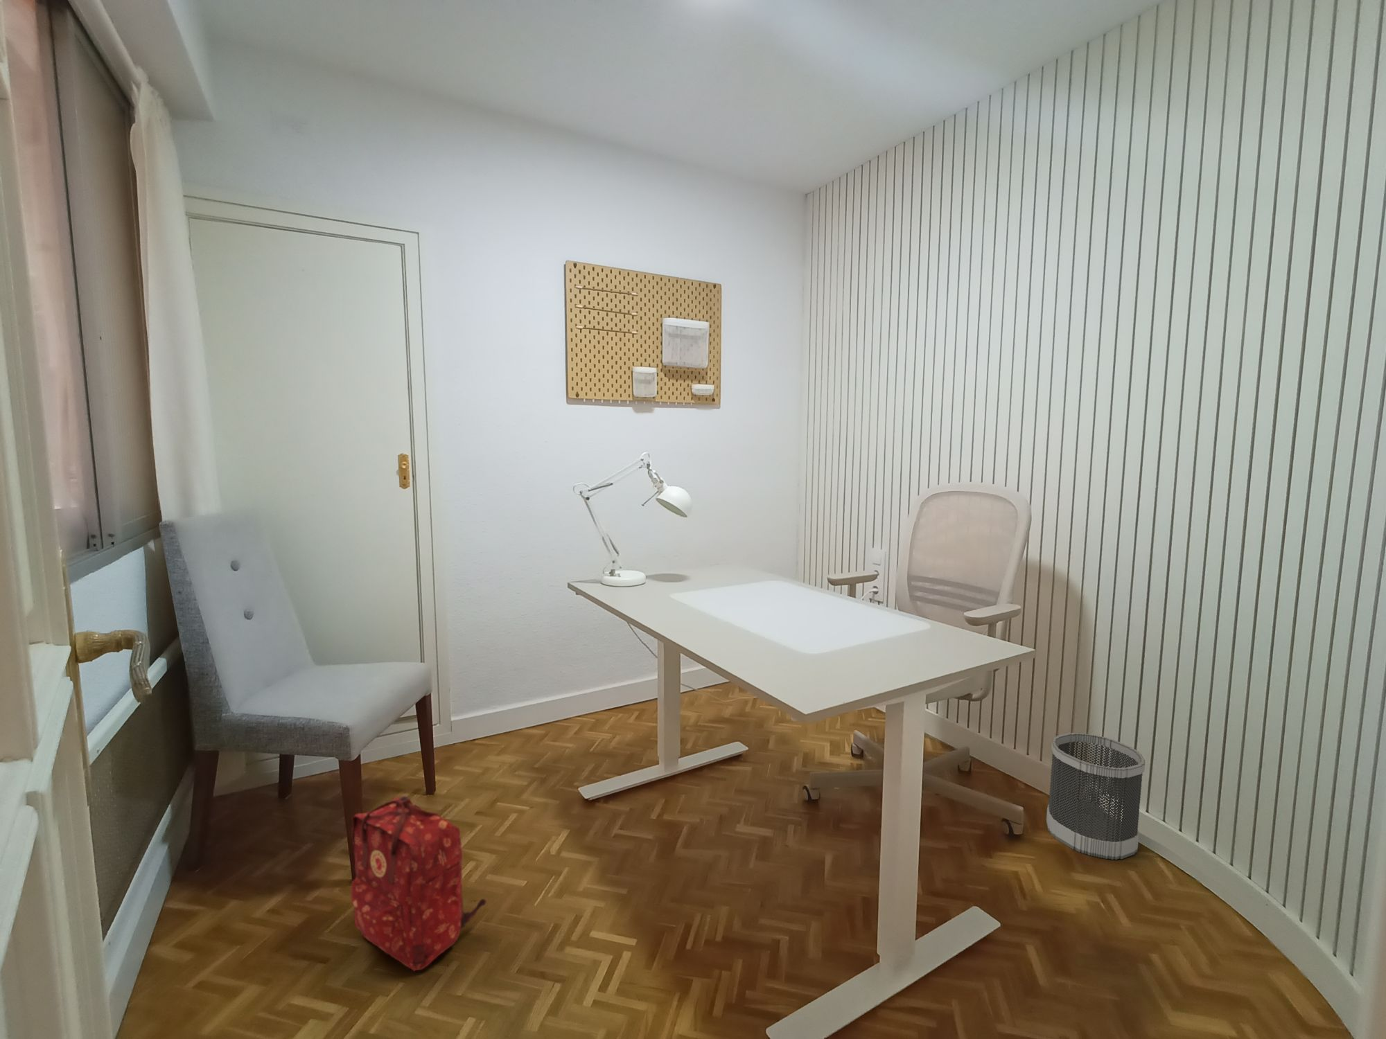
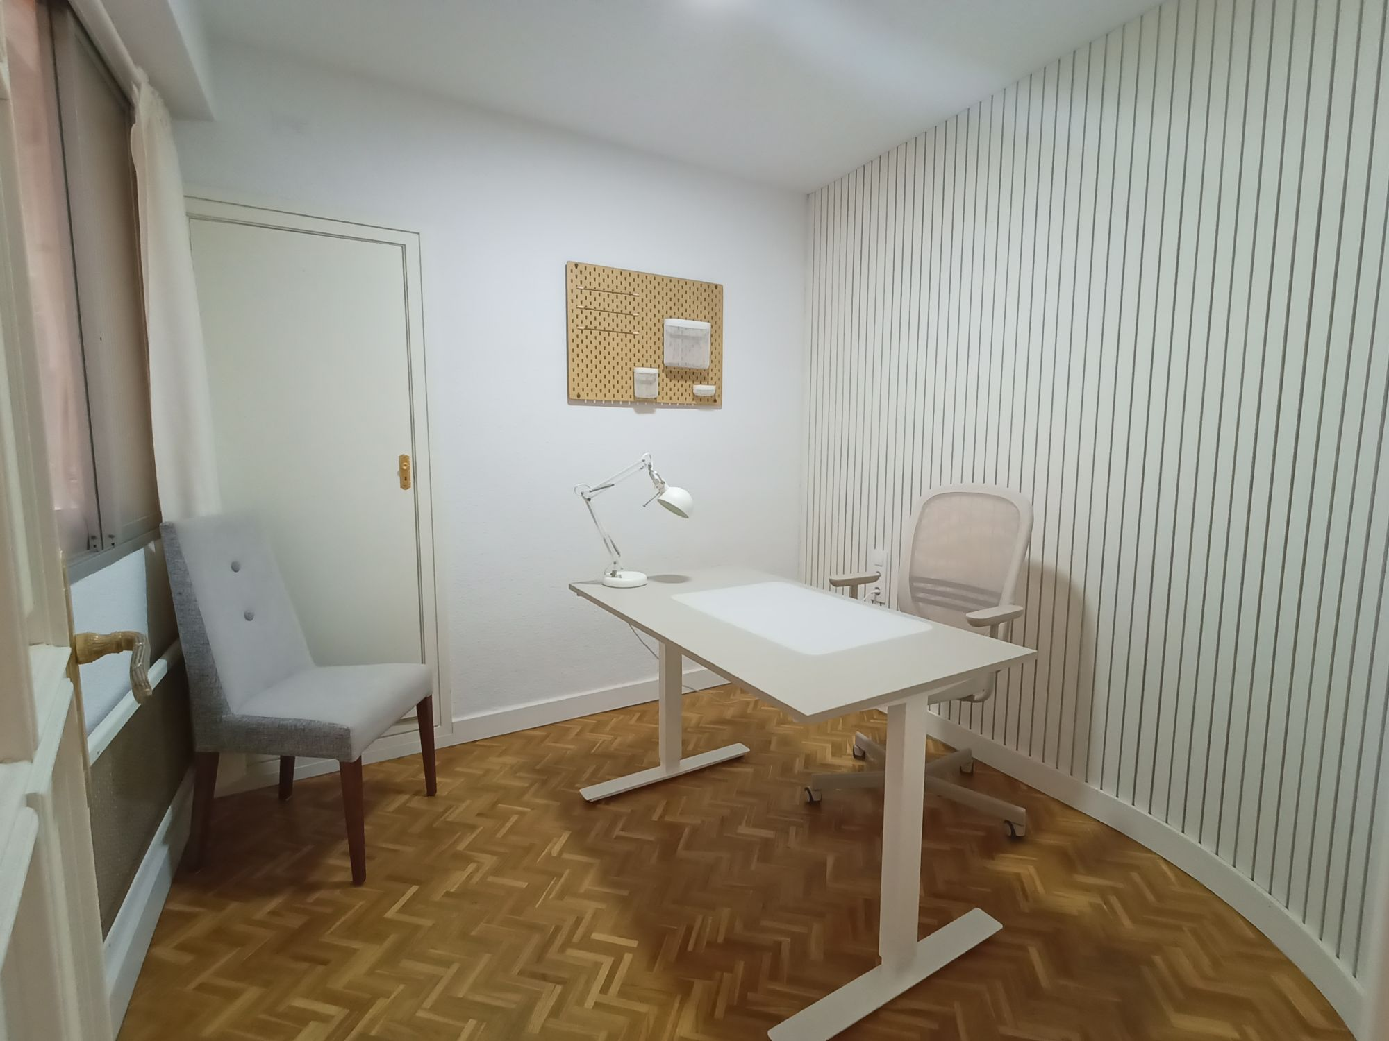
- wastebasket [1046,732,1146,860]
- backpack [350,796,487,972]
